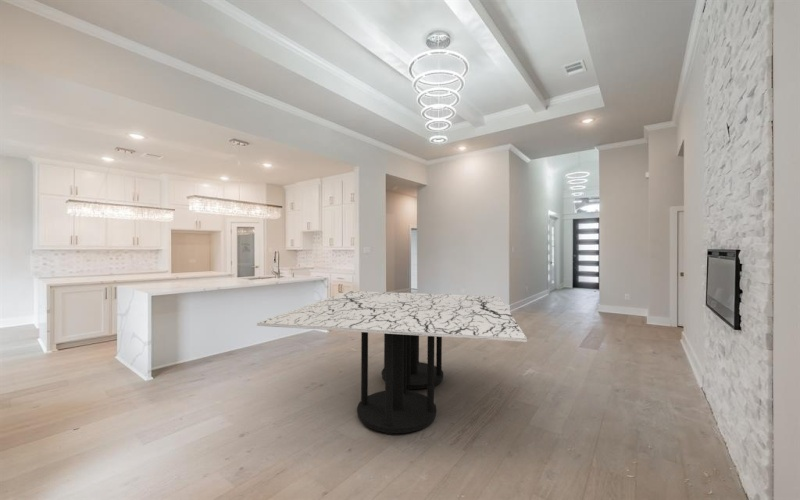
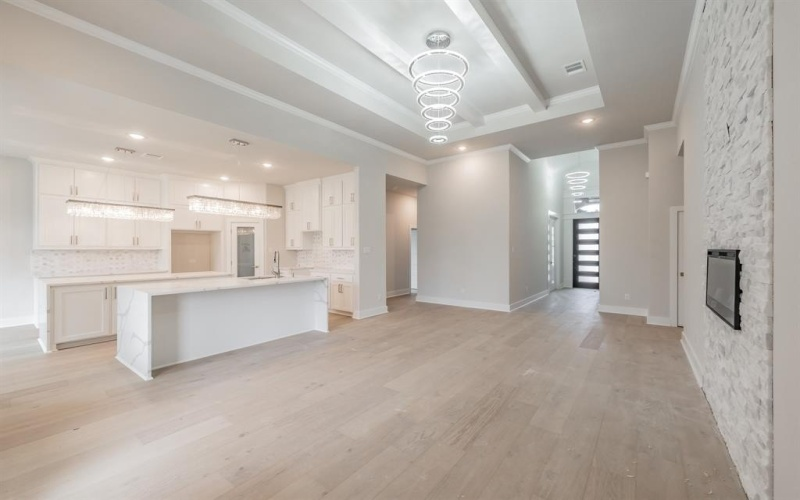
- dining table [256,290,528,436]
